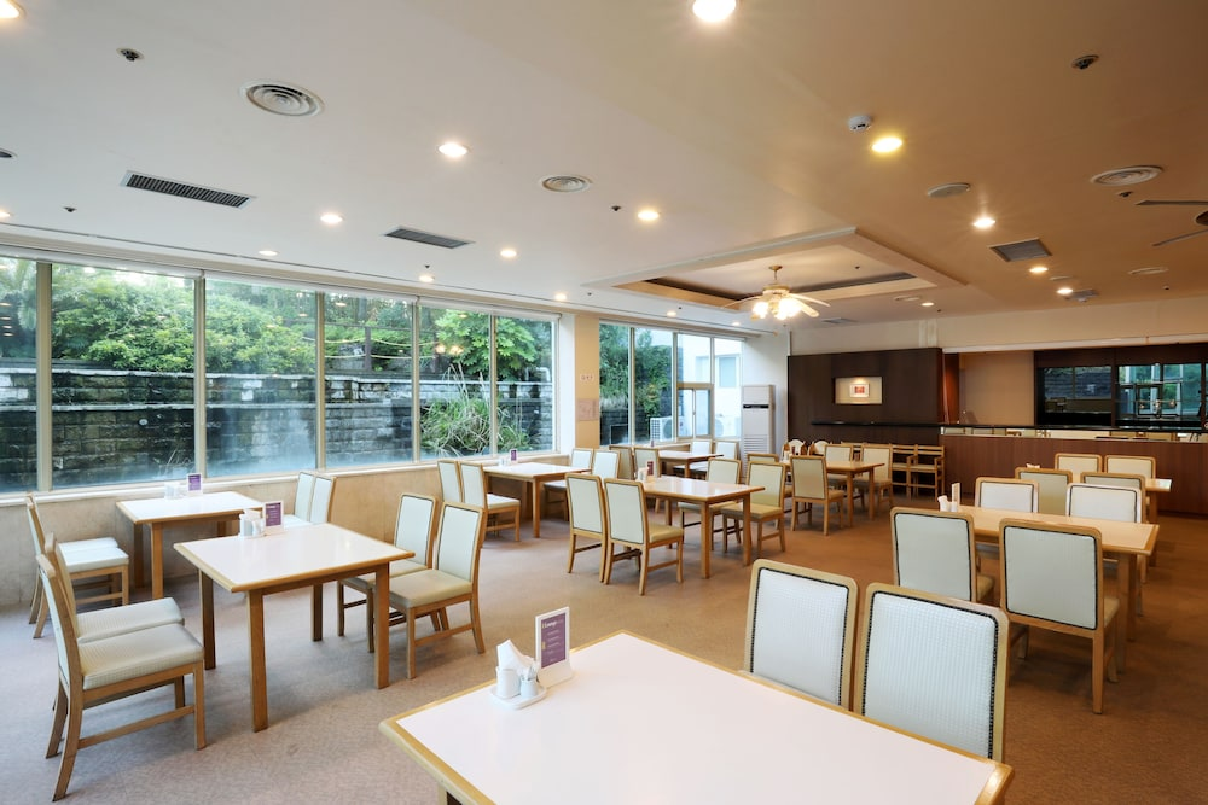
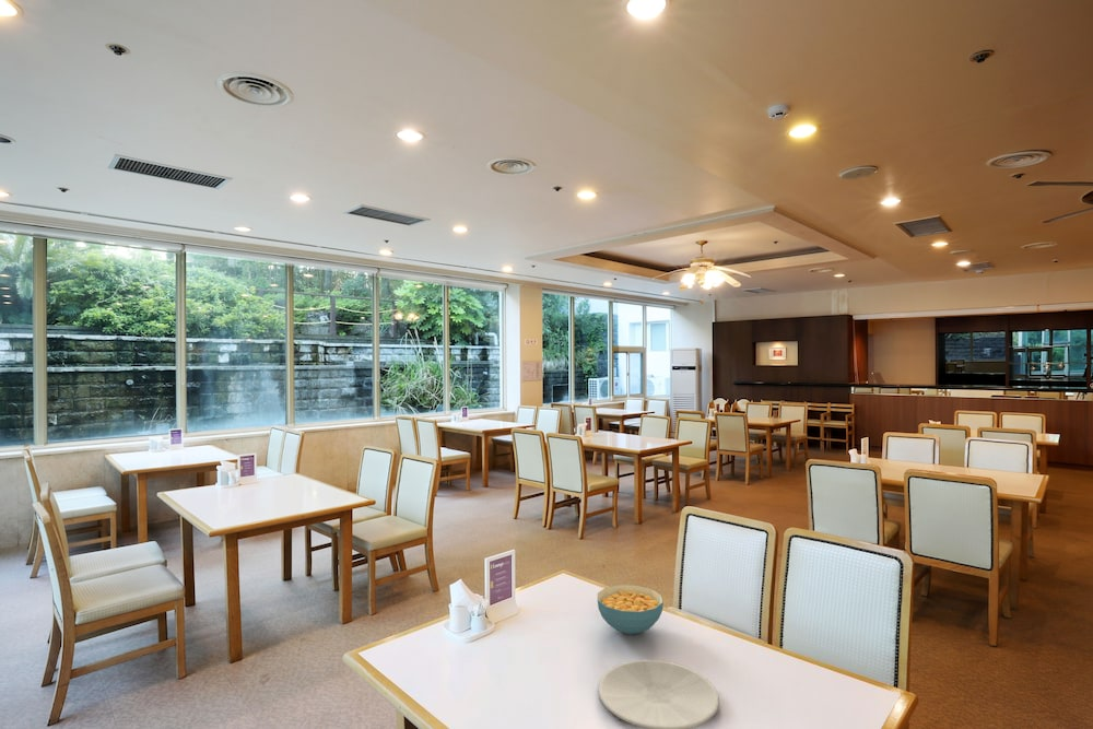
+ cereal bowl [597,584,665,636]
+ plate [598,659,720,729]
